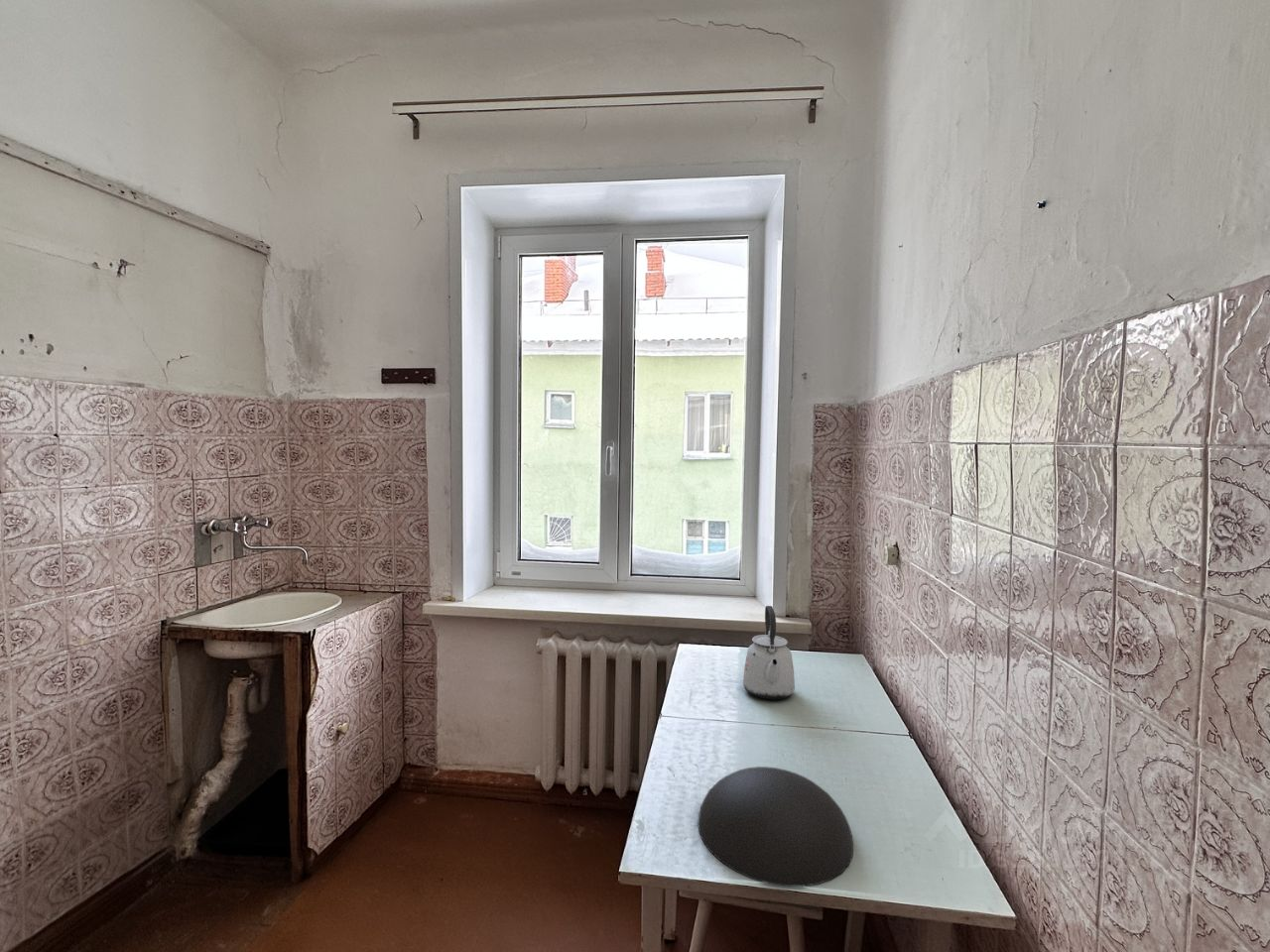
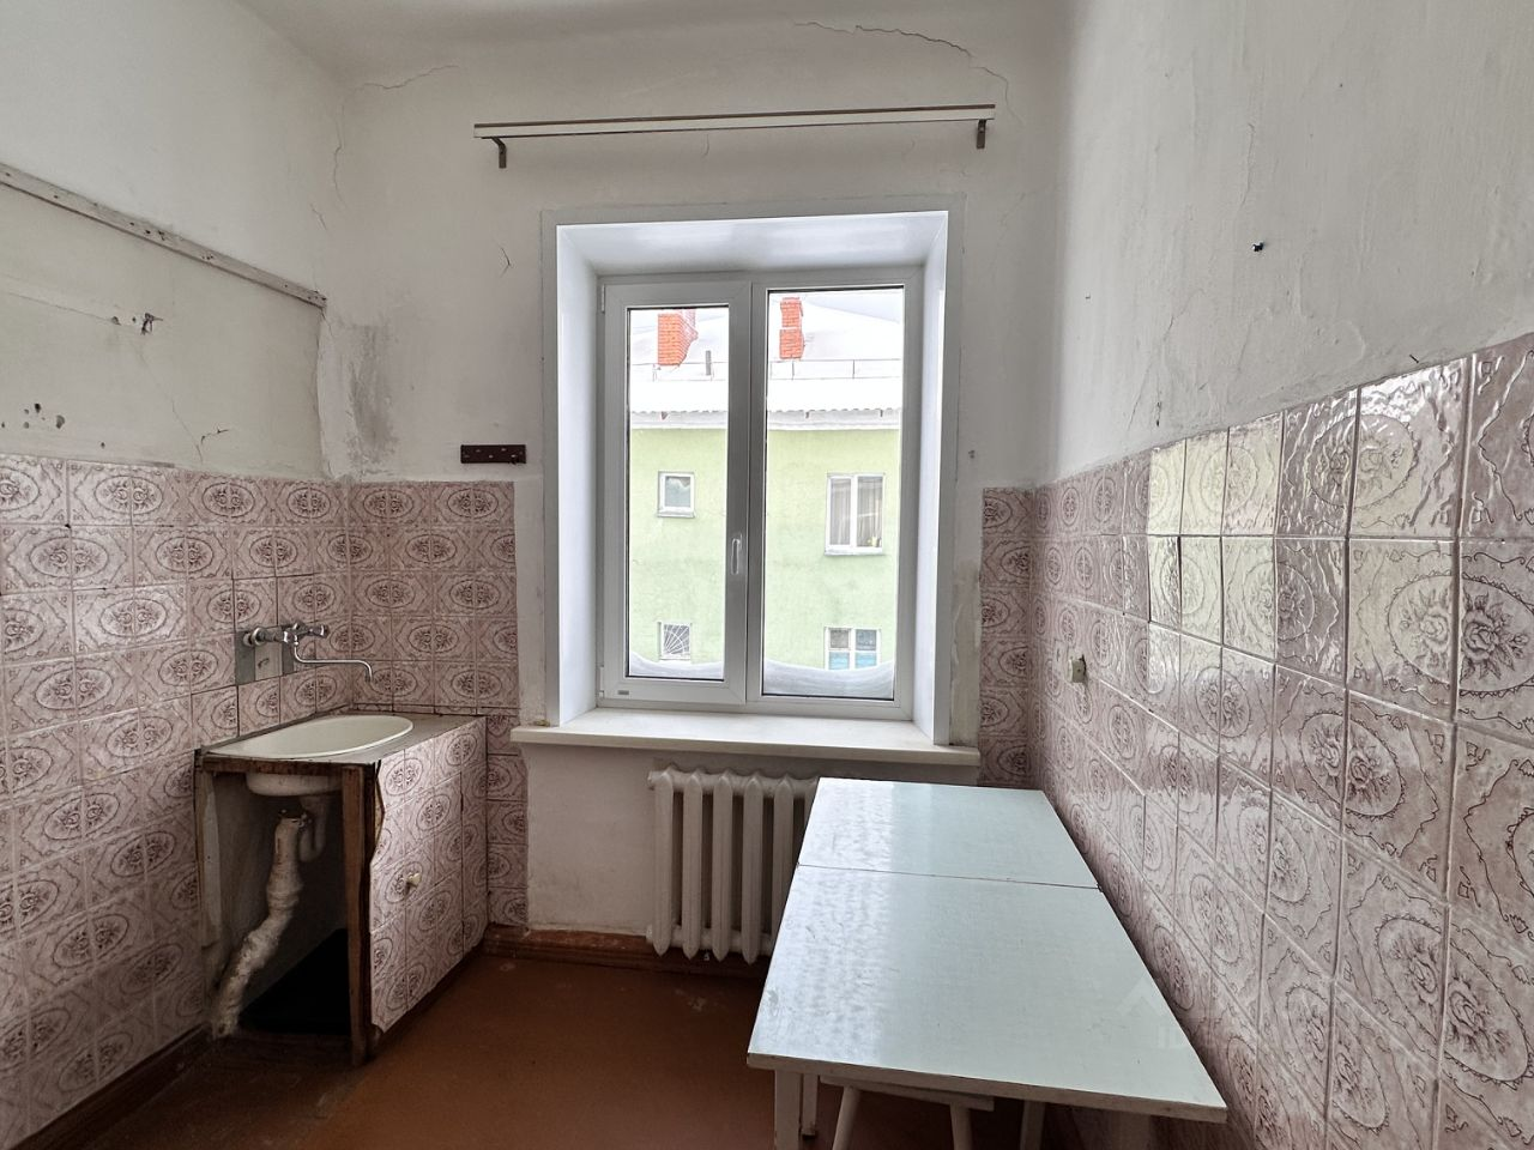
- kettle [742,605,796,700]
- bowl [697,766,854,888]
